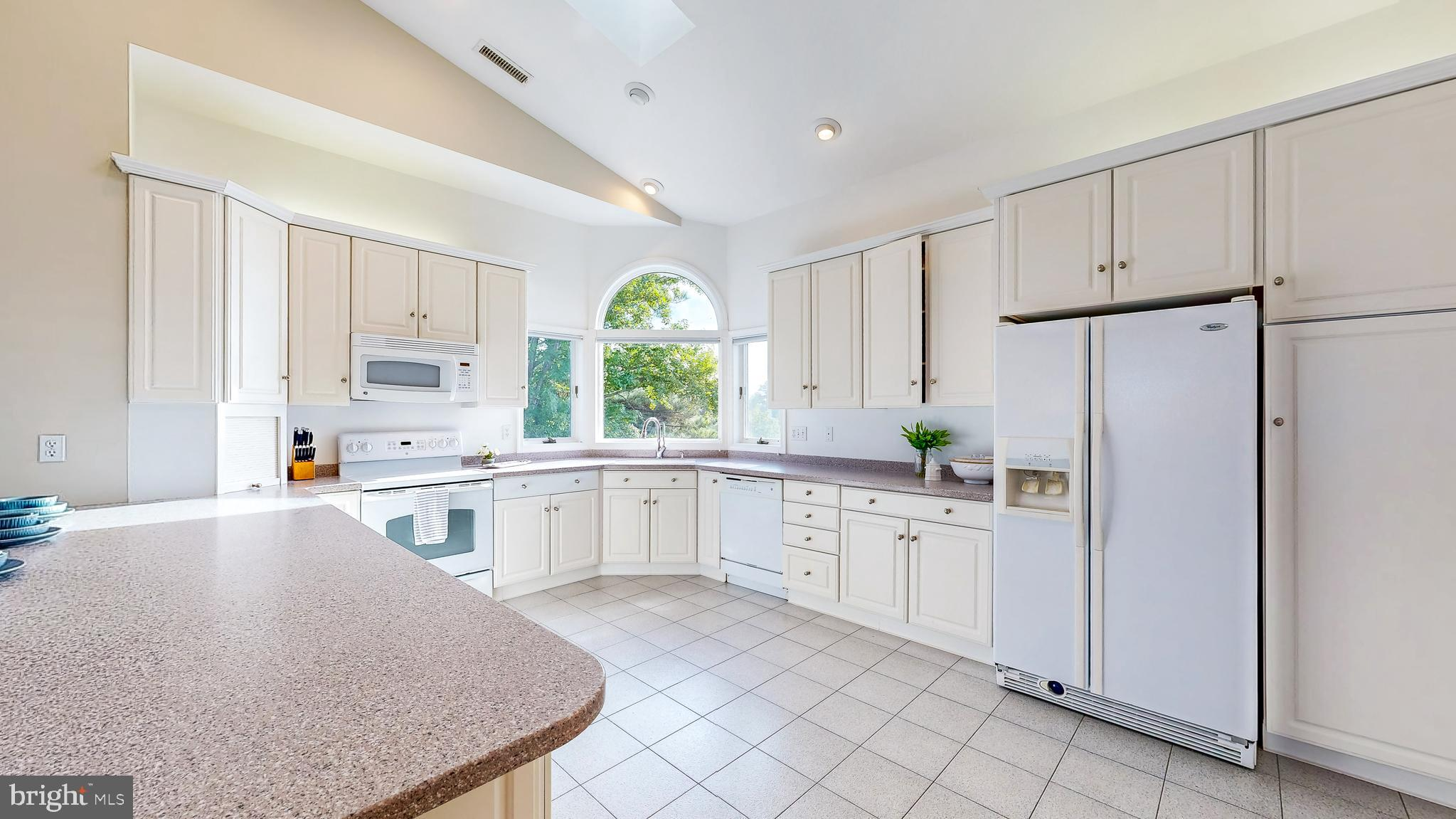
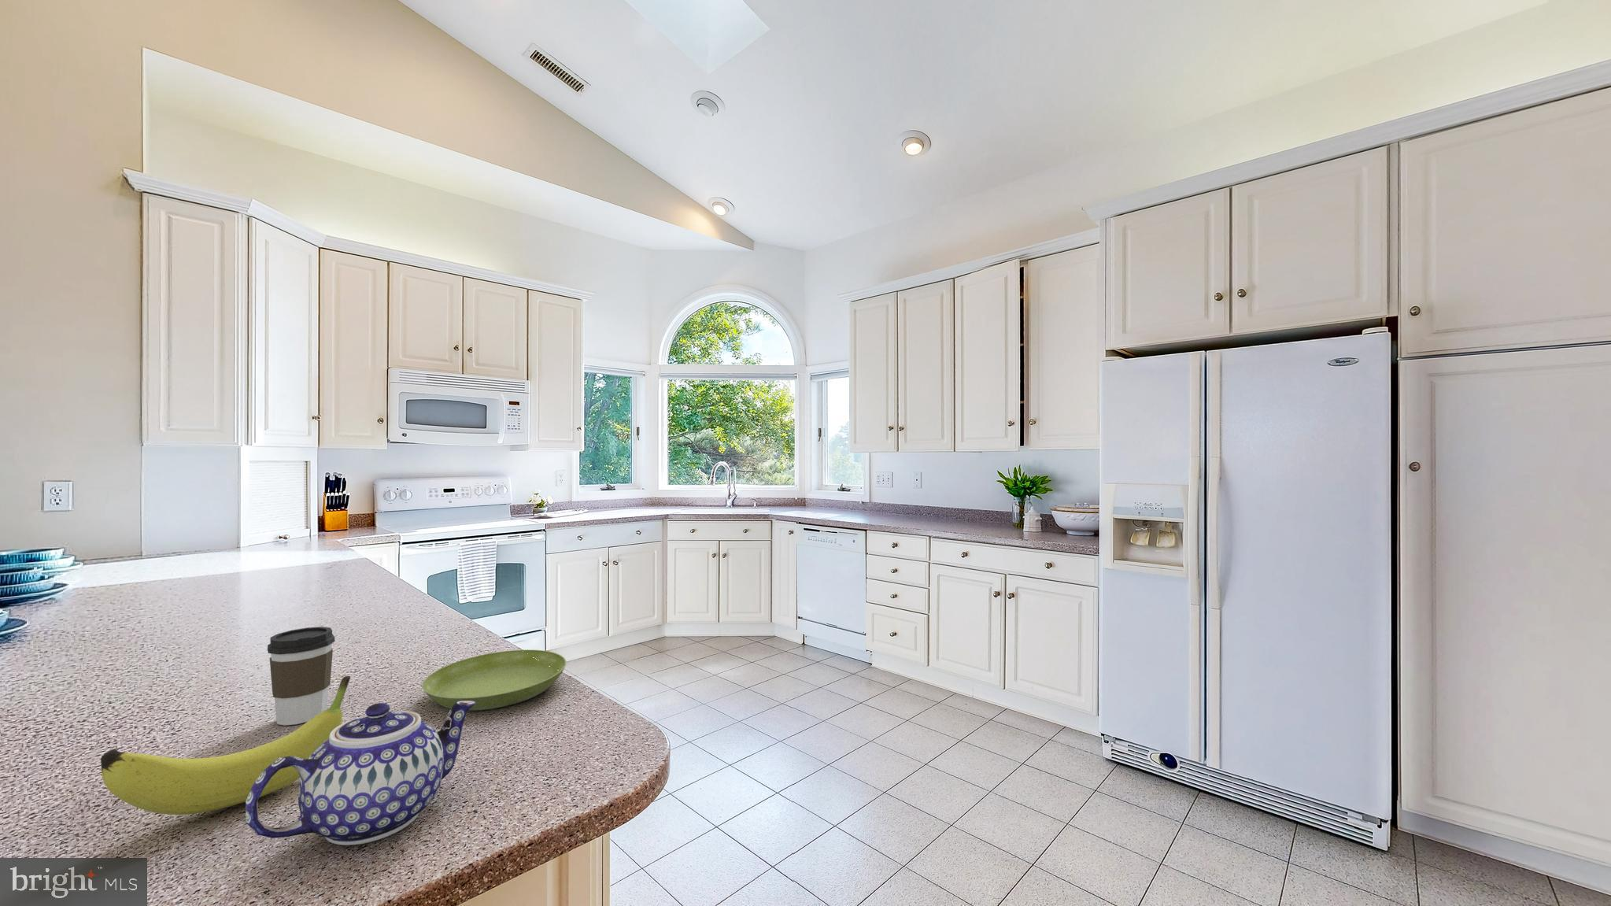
+ fruit [100,676,351,815]
+ coffee cup [267,626,335,727]
+ teapot [245,700,476,846]
+ saucer [422,648,568,711]
